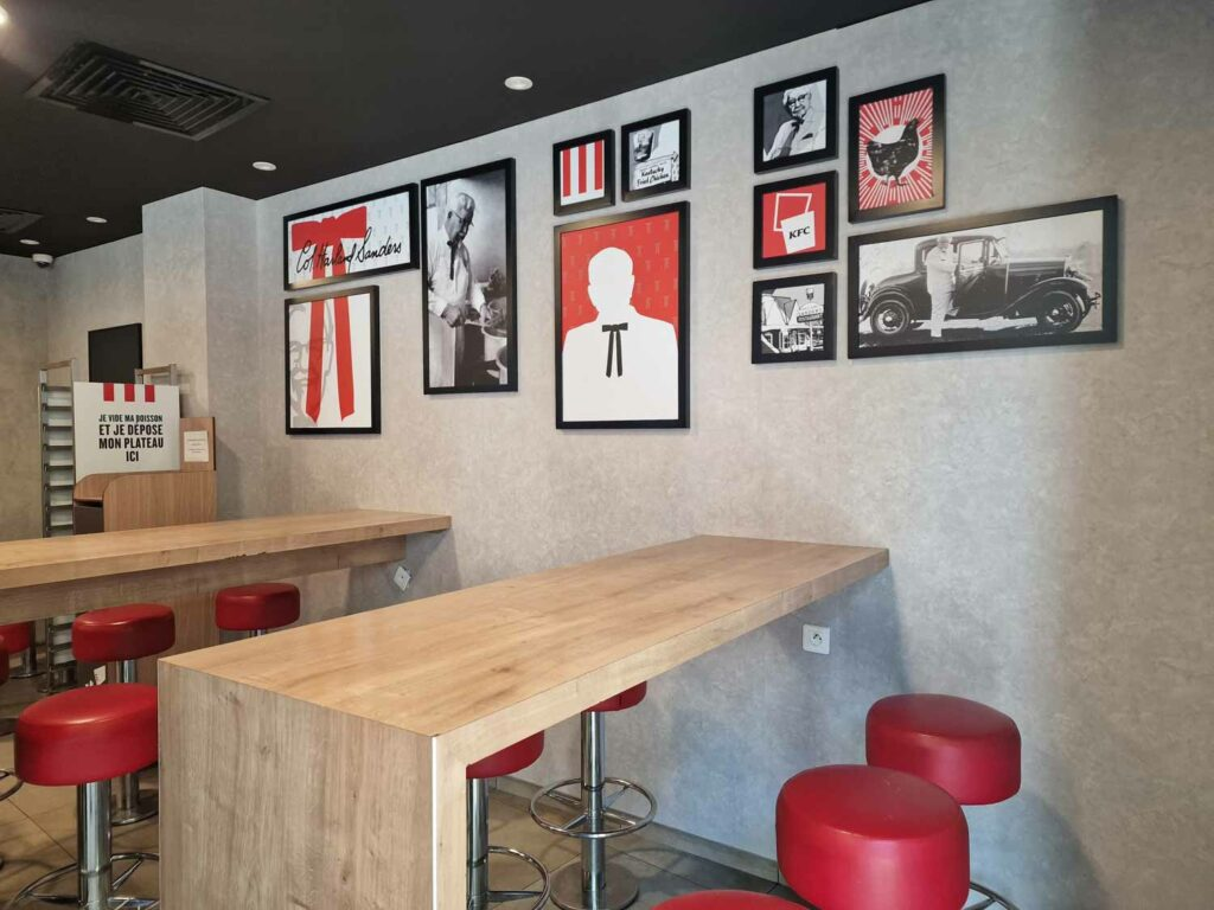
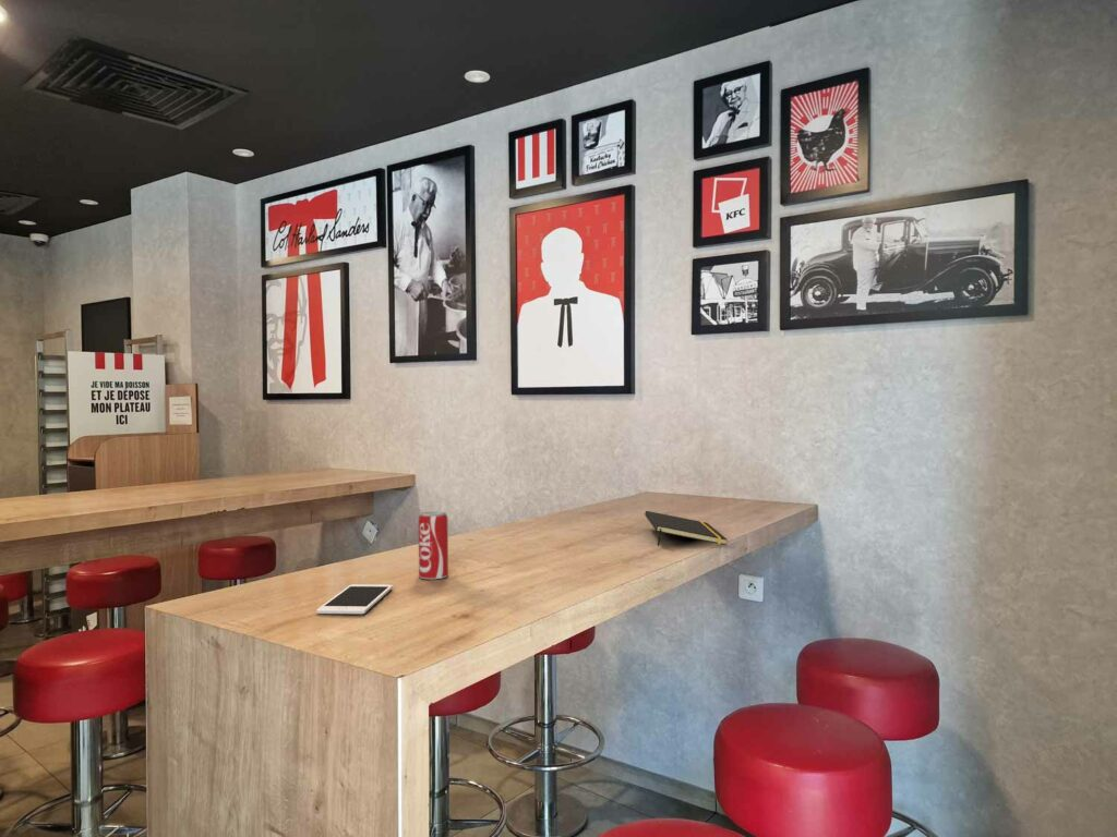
+ beverage can [418,511,449,580]
+ notepad [644,510,728,547]
+ cell phone [315,583,394,615]
